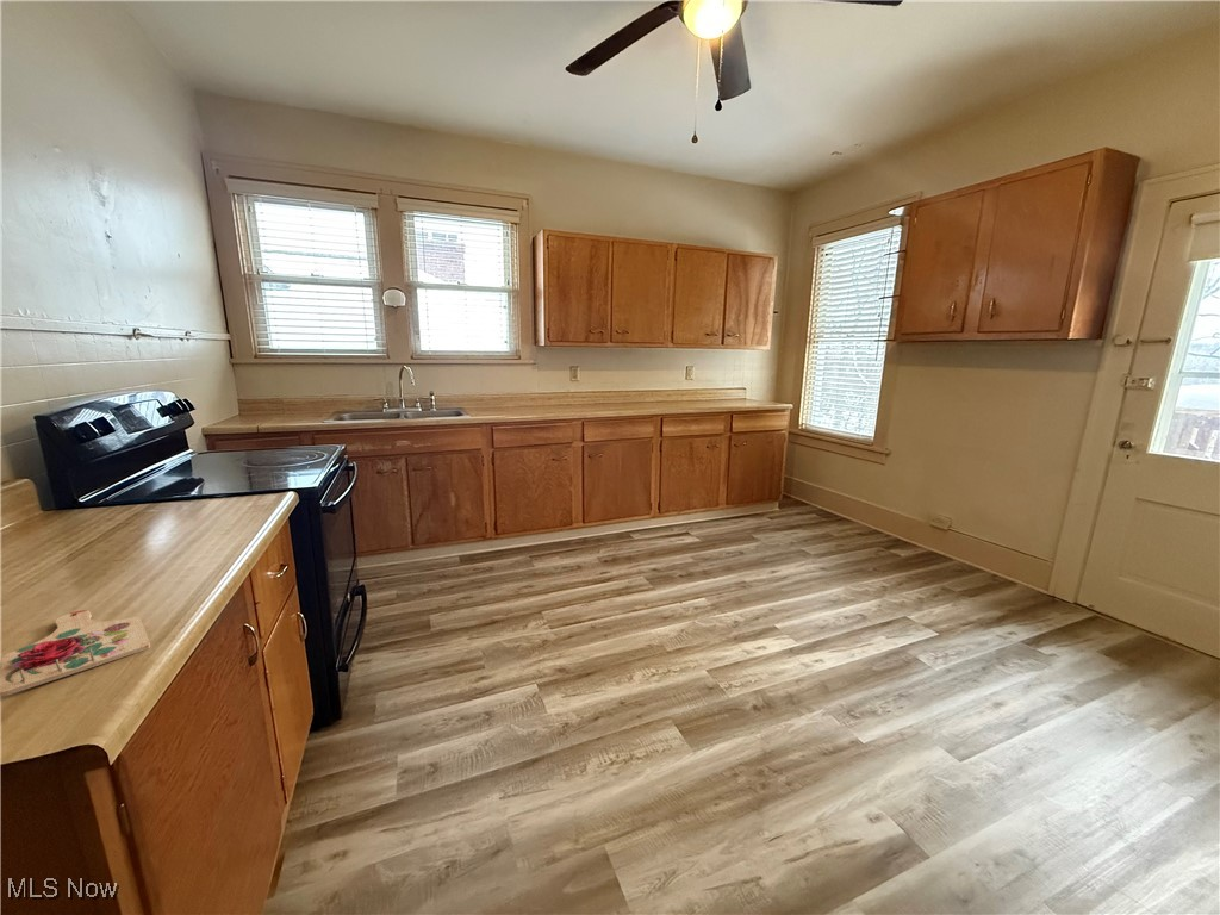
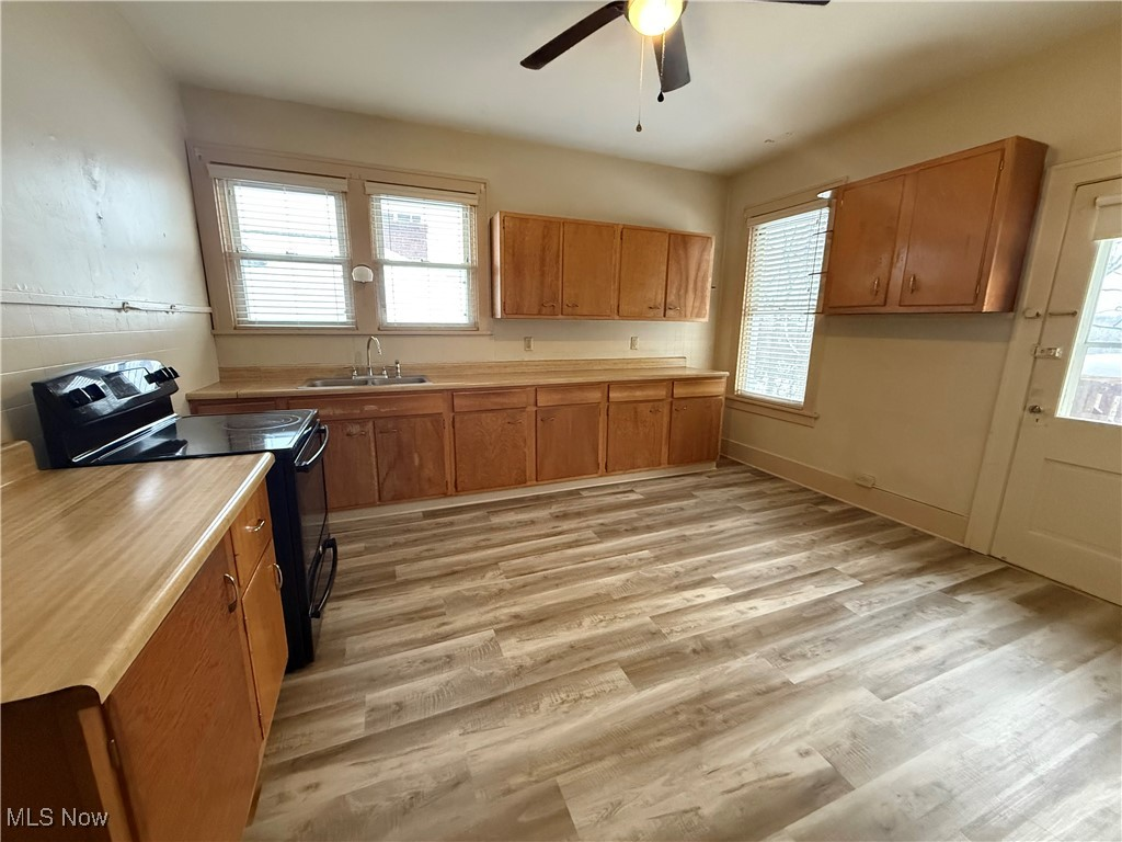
- cutting board [0,609,151,698]
